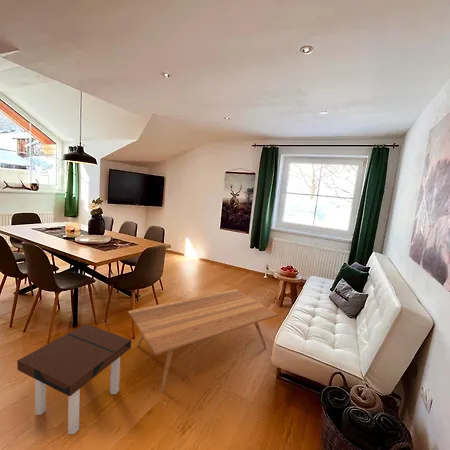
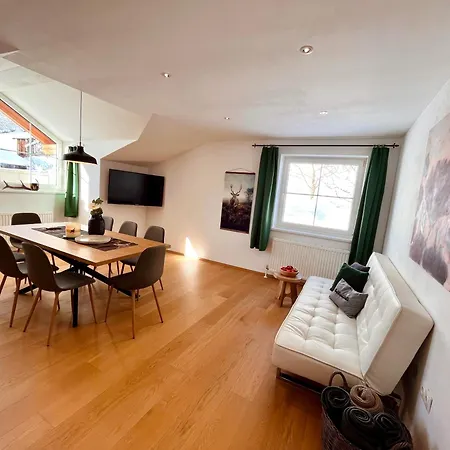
- coffee table [127,288,279,393]
- side table [16,323,132,435]
